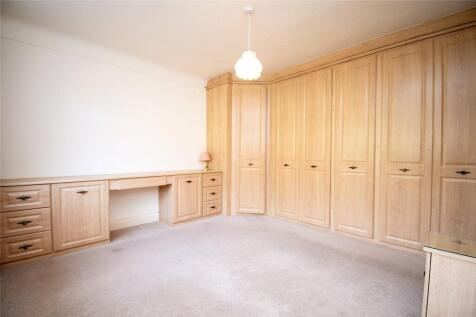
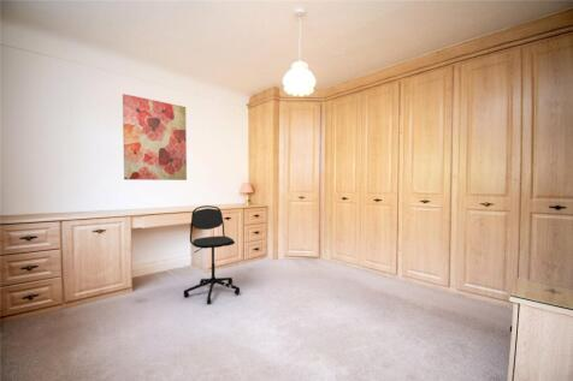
+ office chair [183,204,241,305]
+ wall art [122,93,188,181]
